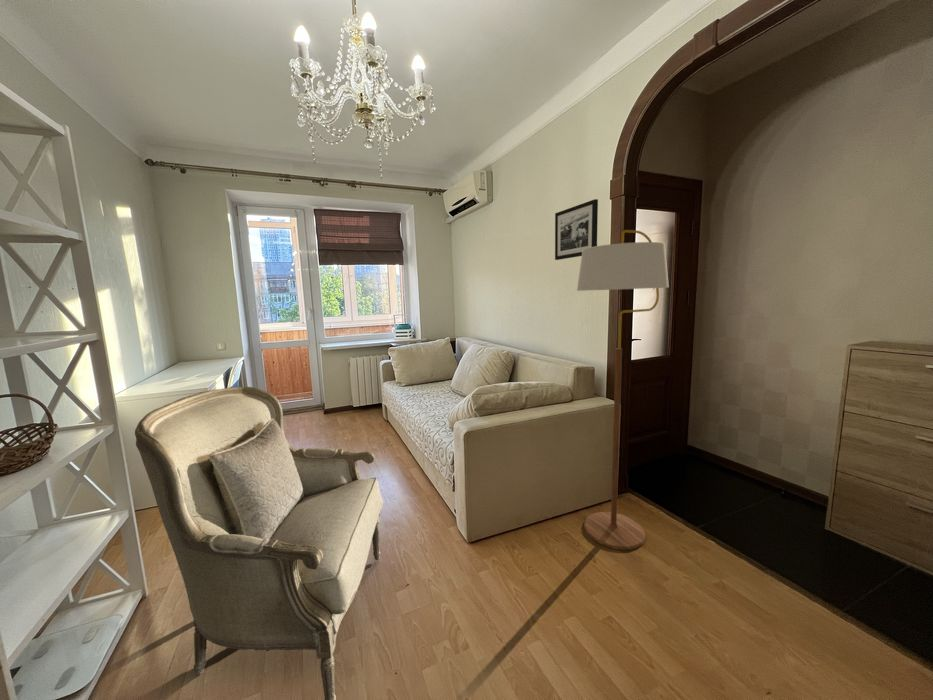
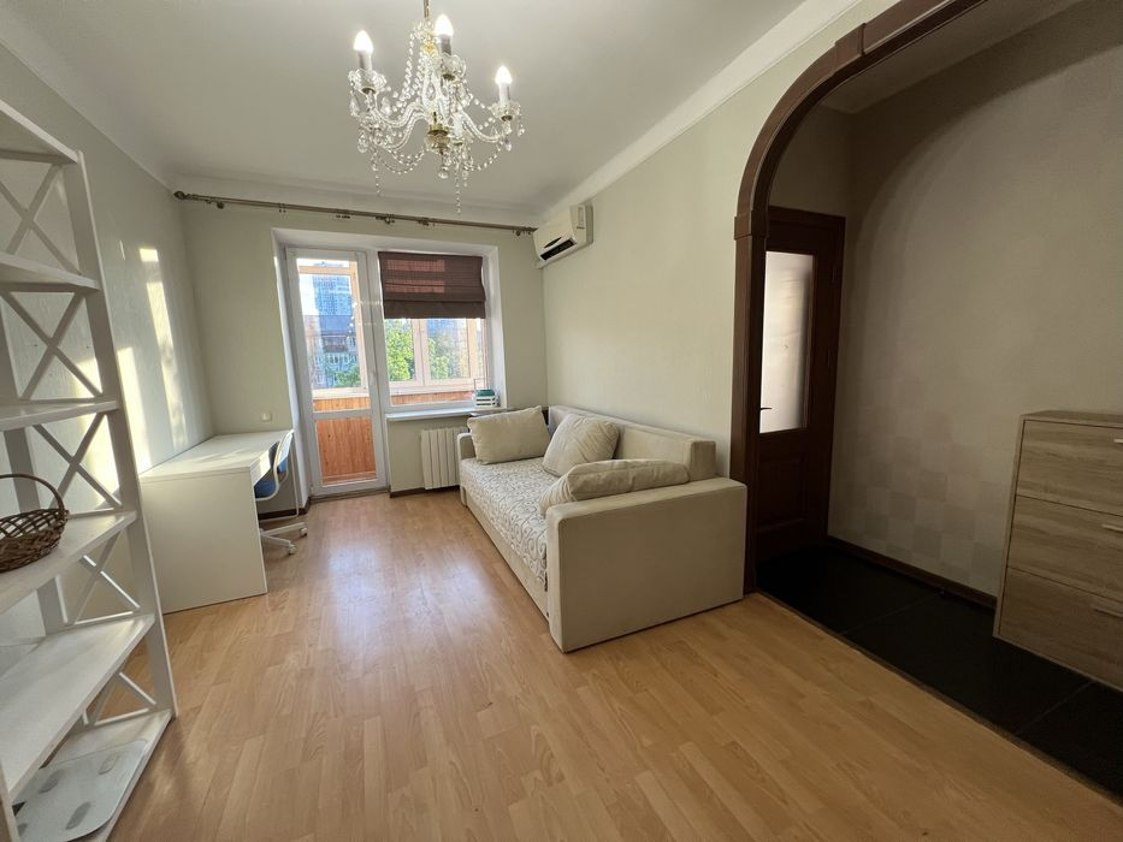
- floor lamp [576,229,670,551]
- picture frame [554,198,599,261]
- armchair [134,386,385,700]
